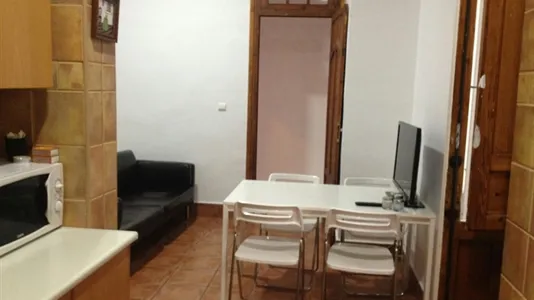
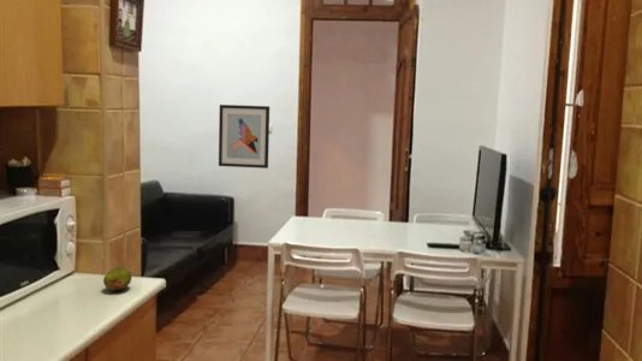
+ wall art [218,103,271,170]
+ fruit [102,266,132,291]
